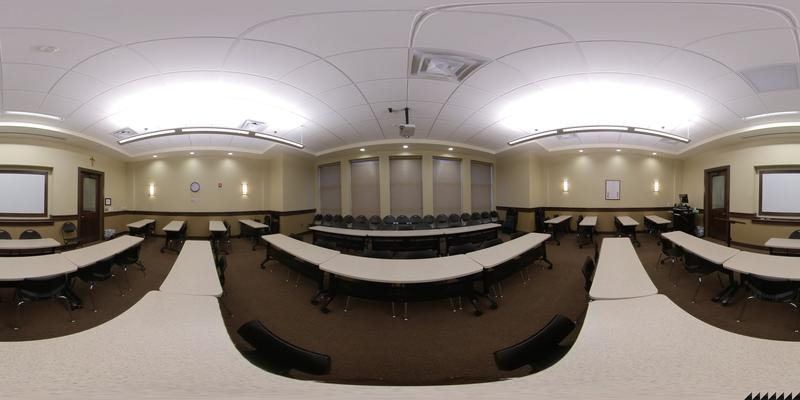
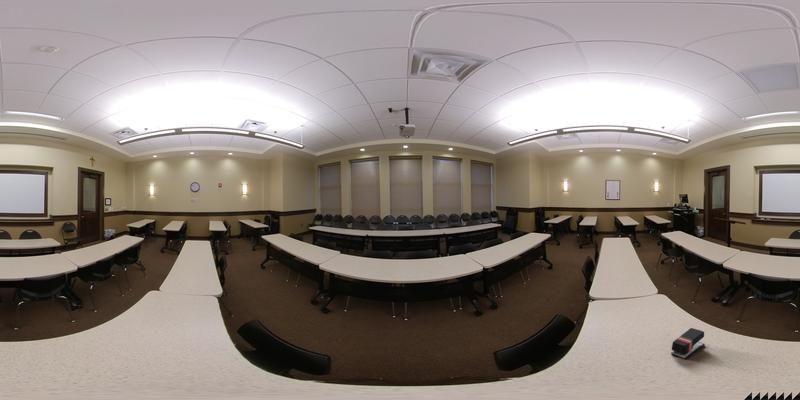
+ stapler [670,327,706,361]
